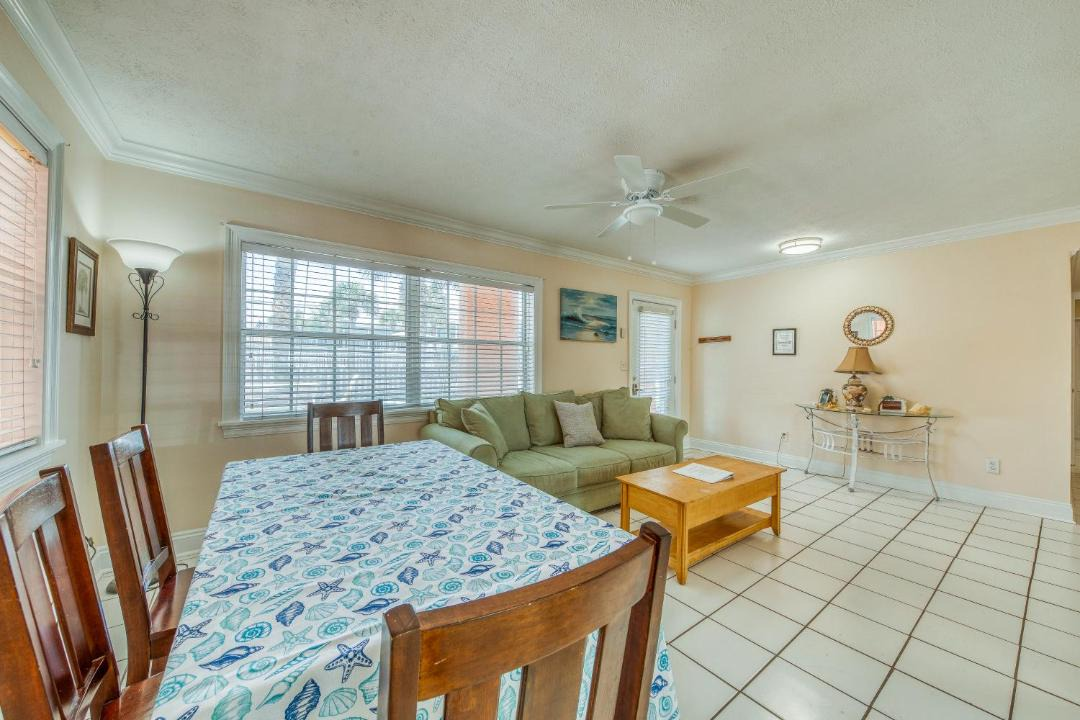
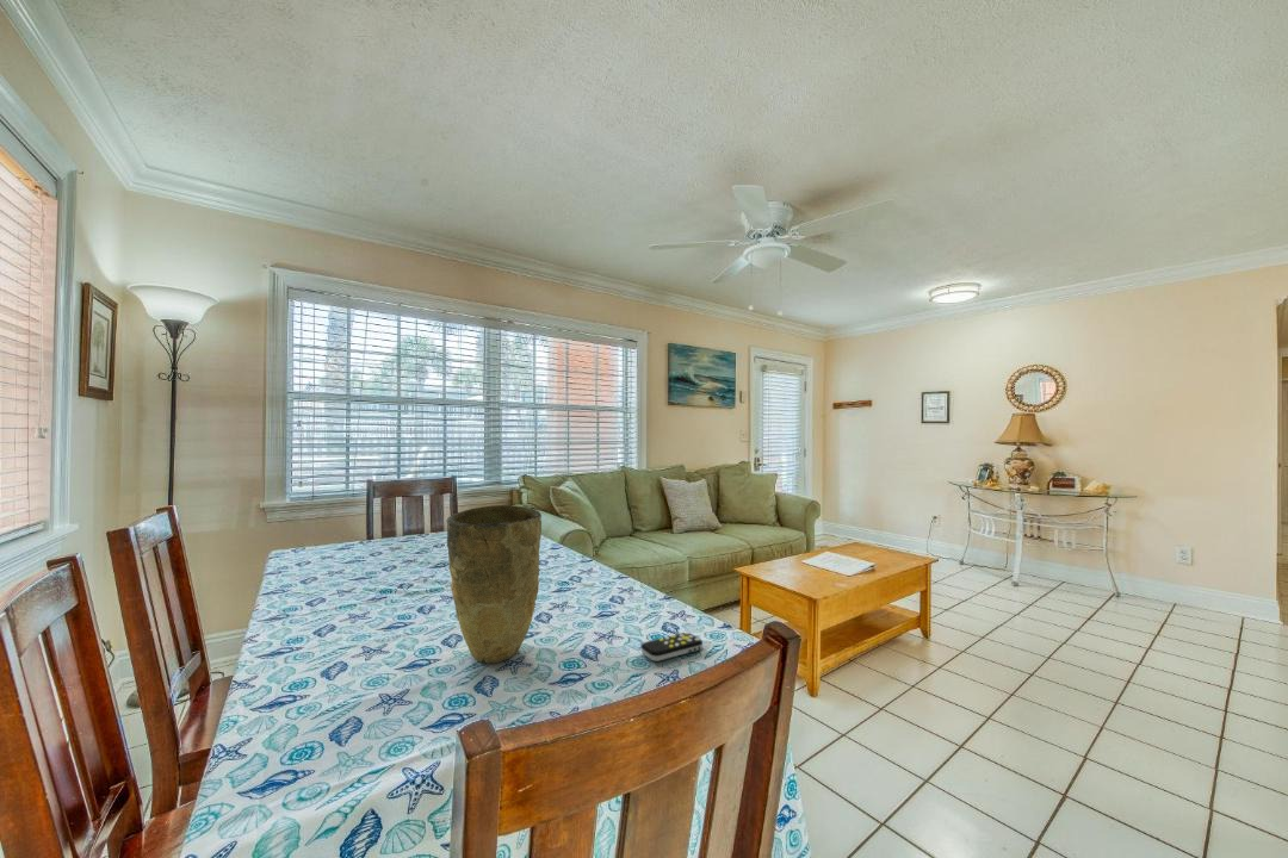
+ remote control [639,630,704,663]
+ vase [445,504,543,664]
